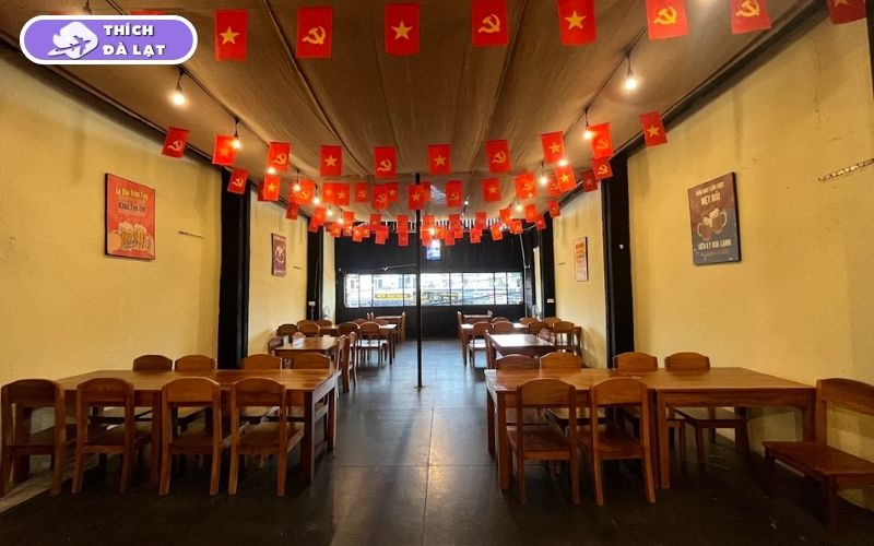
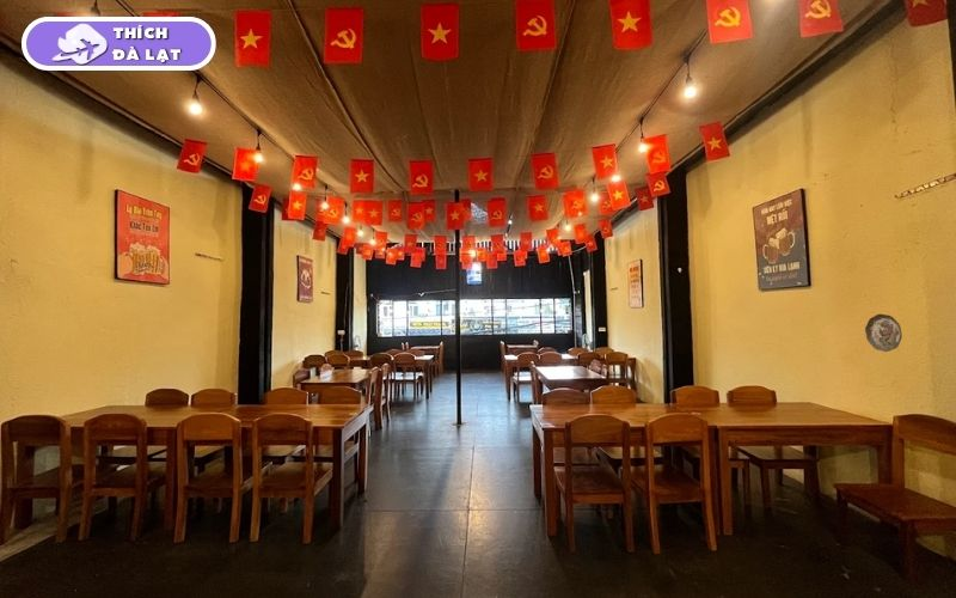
+ decorative plate [864,313,903,353]
